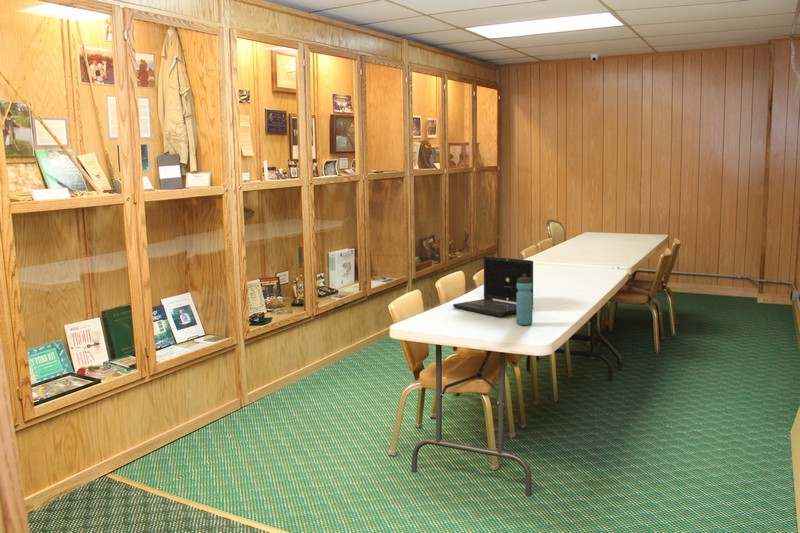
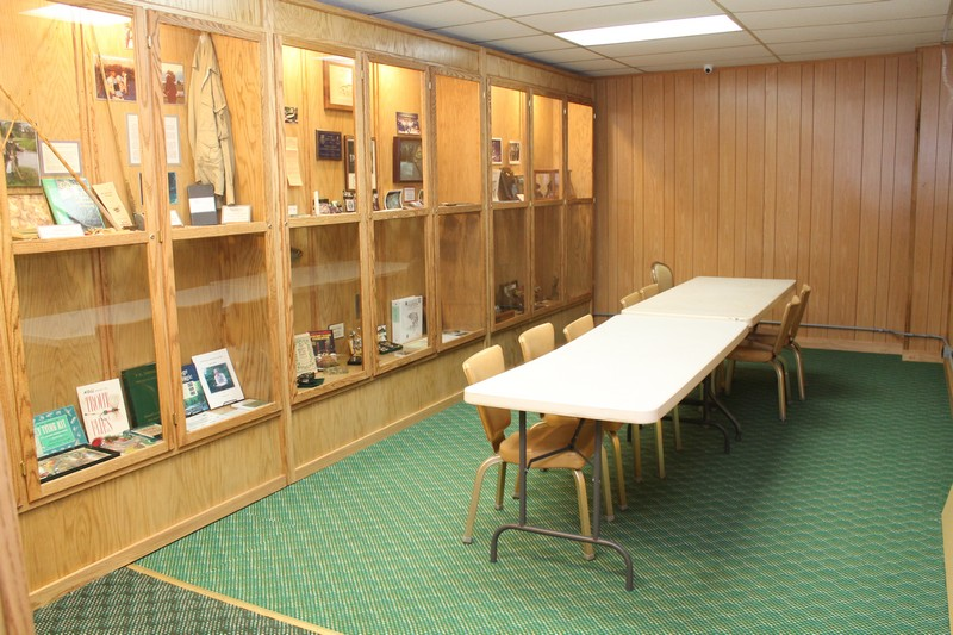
- laptop [452,255,534,318]
- water bottle [516,274,533,326]
